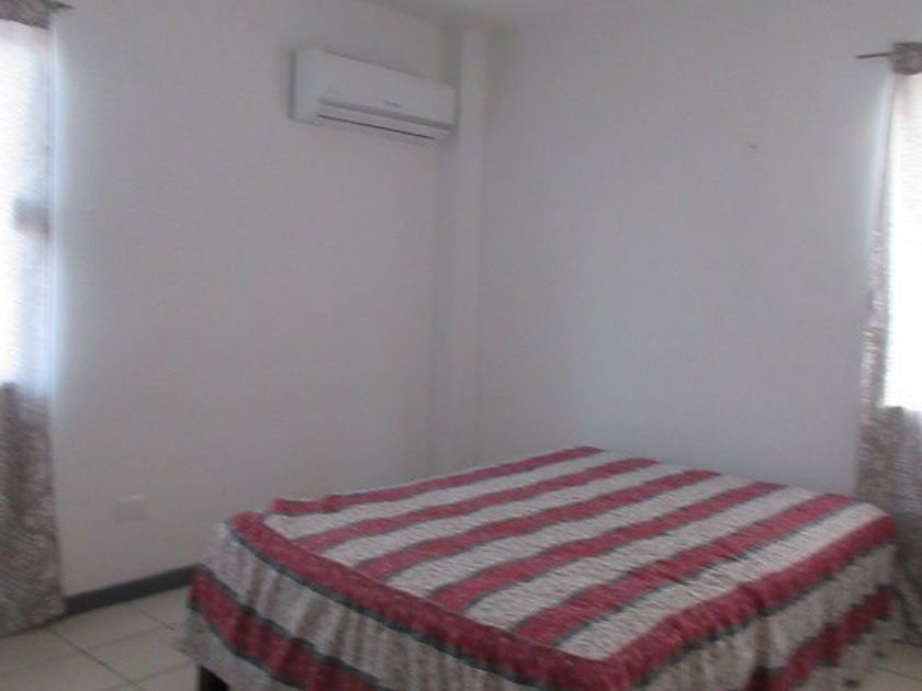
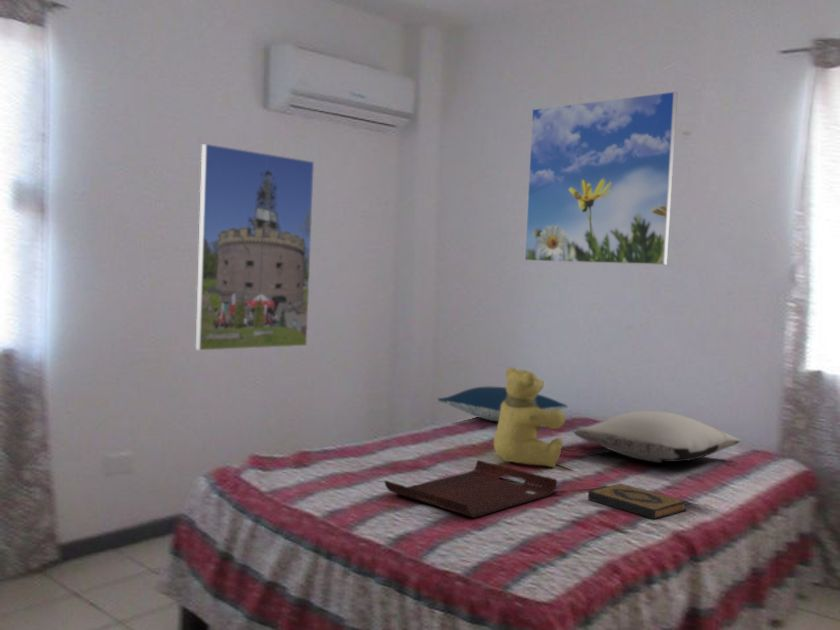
+ teddy bear [493,366,566,468]
+ hardback book [587,483,688,520]
+ pillow [437,386,569,422]
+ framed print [195,143,315,352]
+ pillow [573,410,743,464]
+ serving tray [384,459,558,519]
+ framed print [523,90,679,266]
